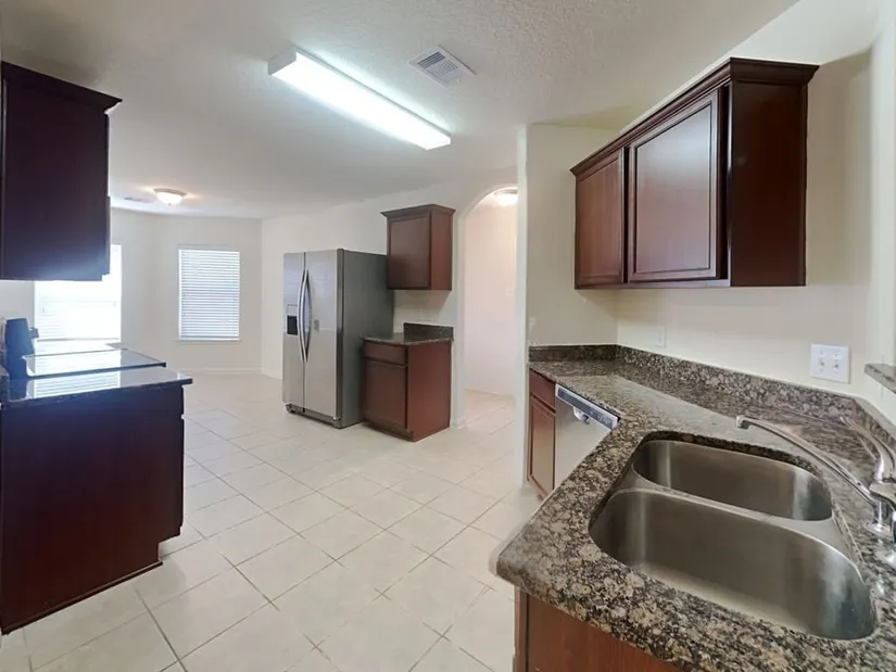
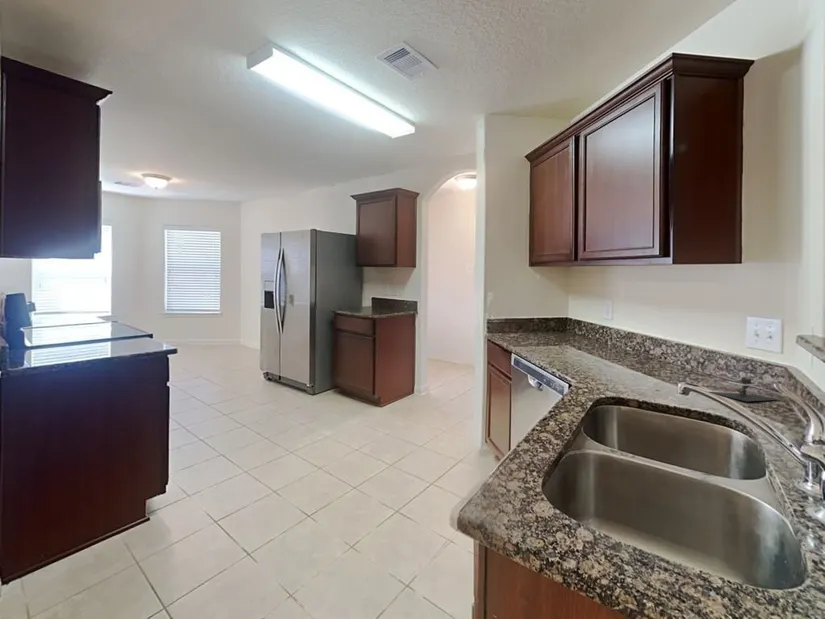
+ architectural model [709,376,781,402]
